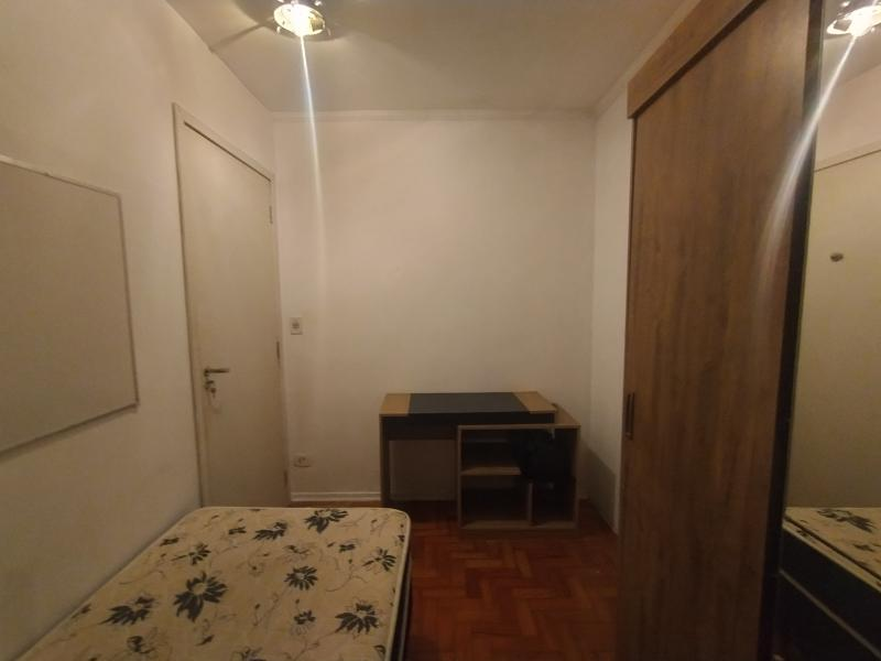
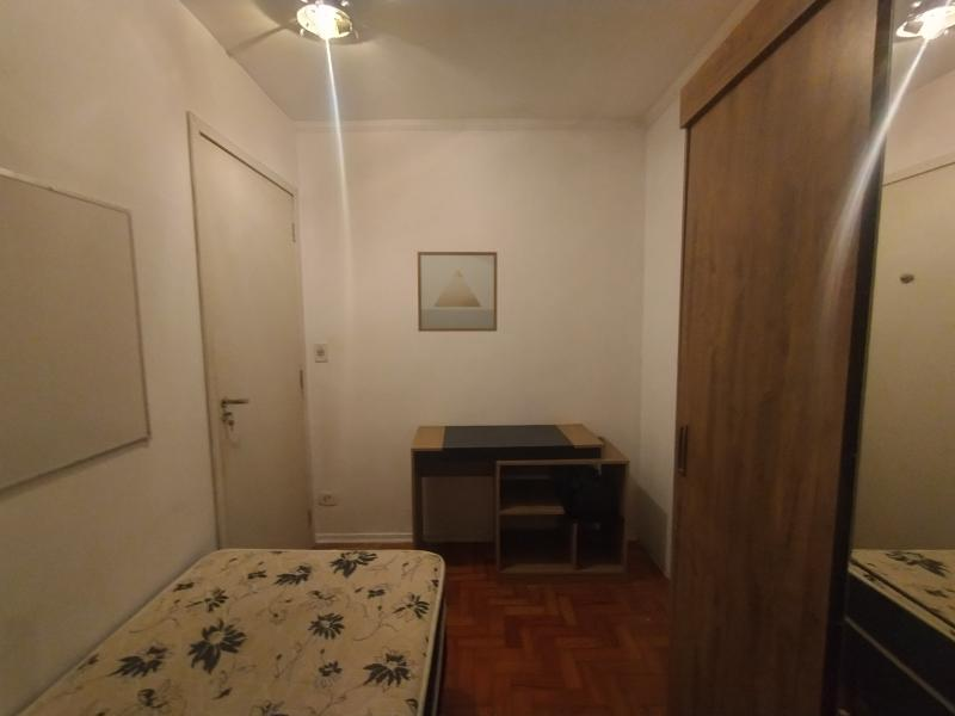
+ wall art [417,251,498,333]
